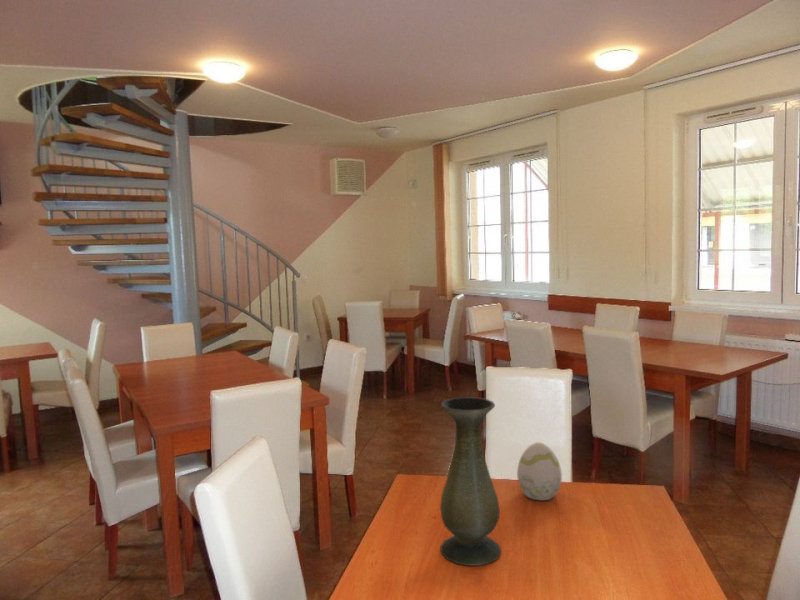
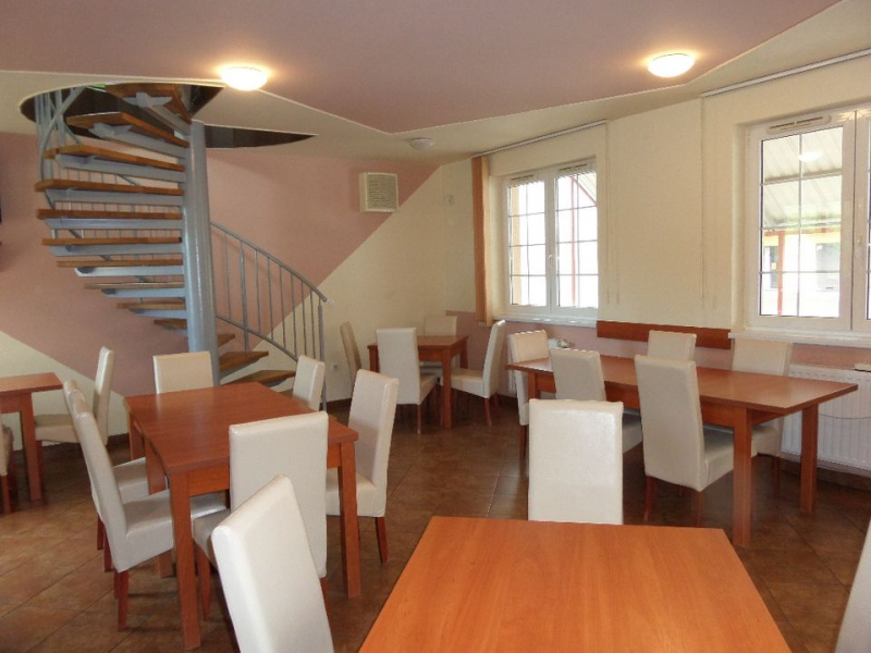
- decorative egg [516,442,563,501]
- vase [439,396,502,567]
